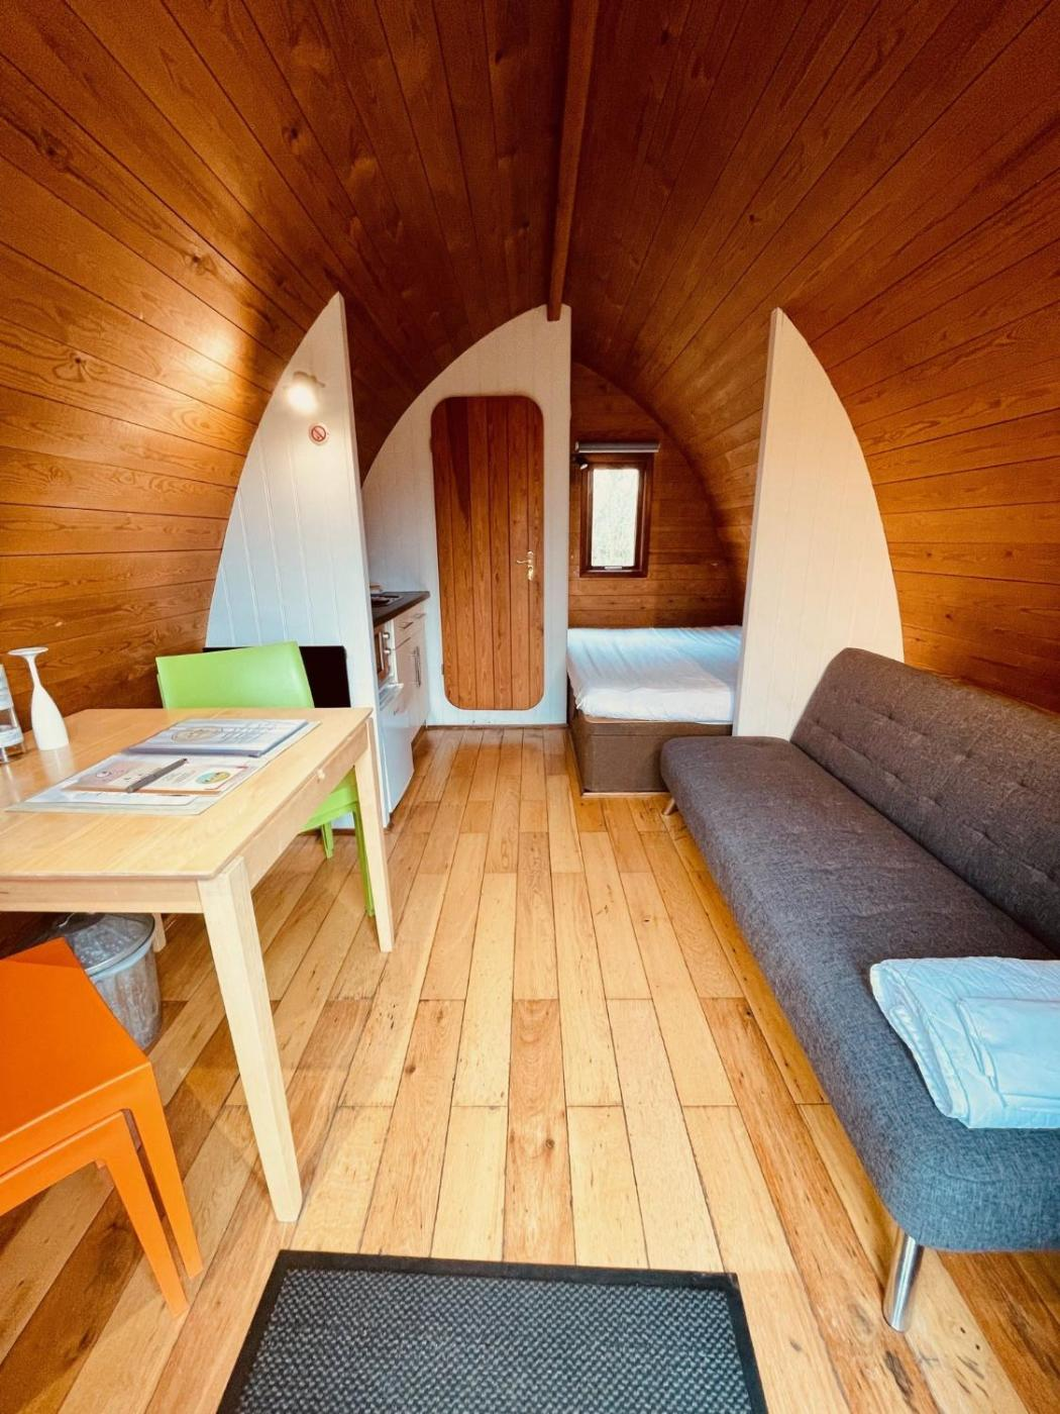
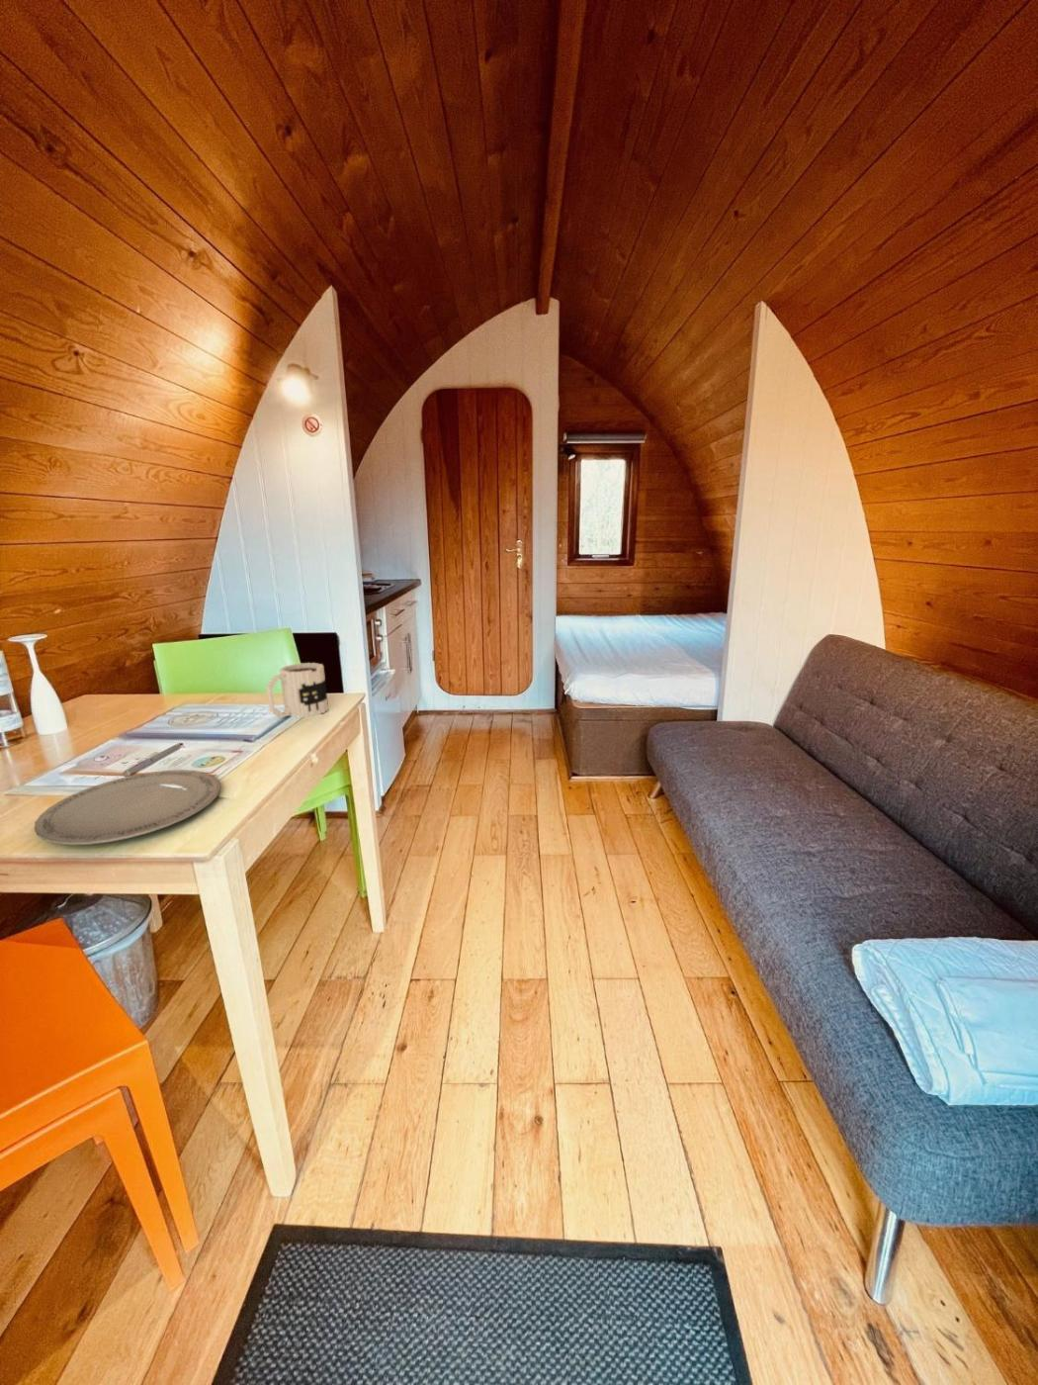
+ plate [34,769,221,846]
+ mug [266,662,329,719]
